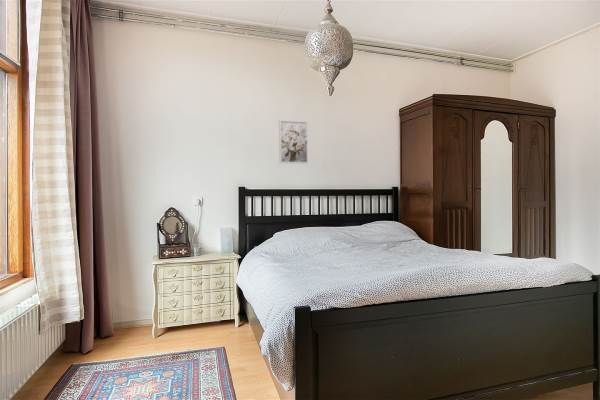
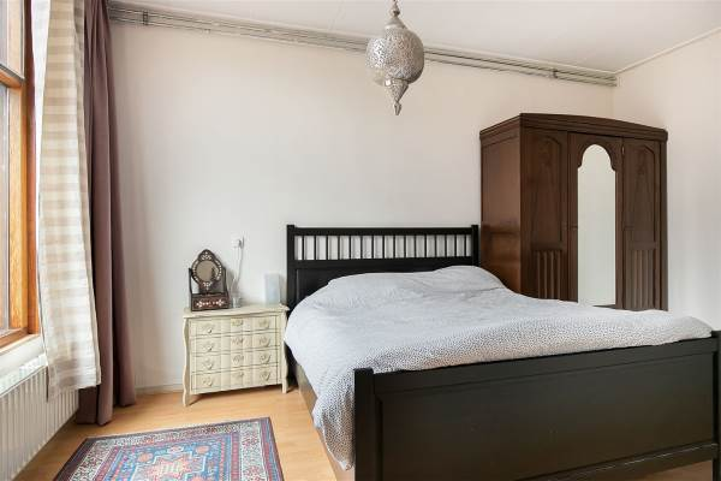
- wall art [278,119,309,165]
